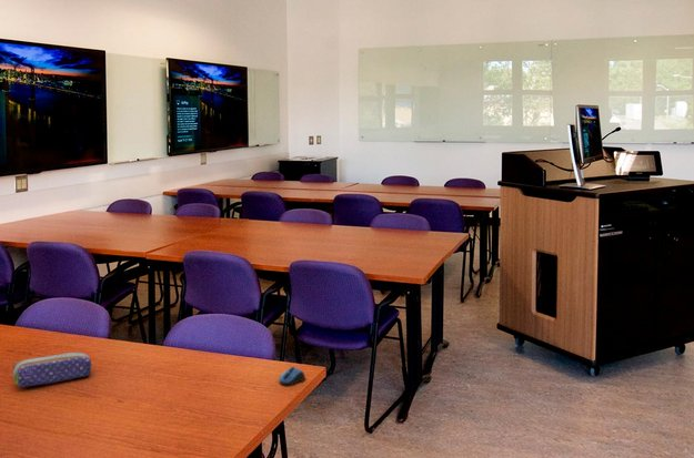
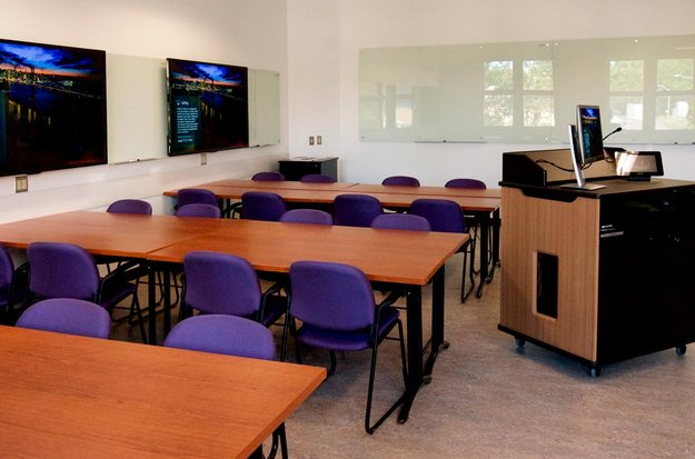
- pencil case [11,352,92,388]
- computer mouse [278,366,306,386]
